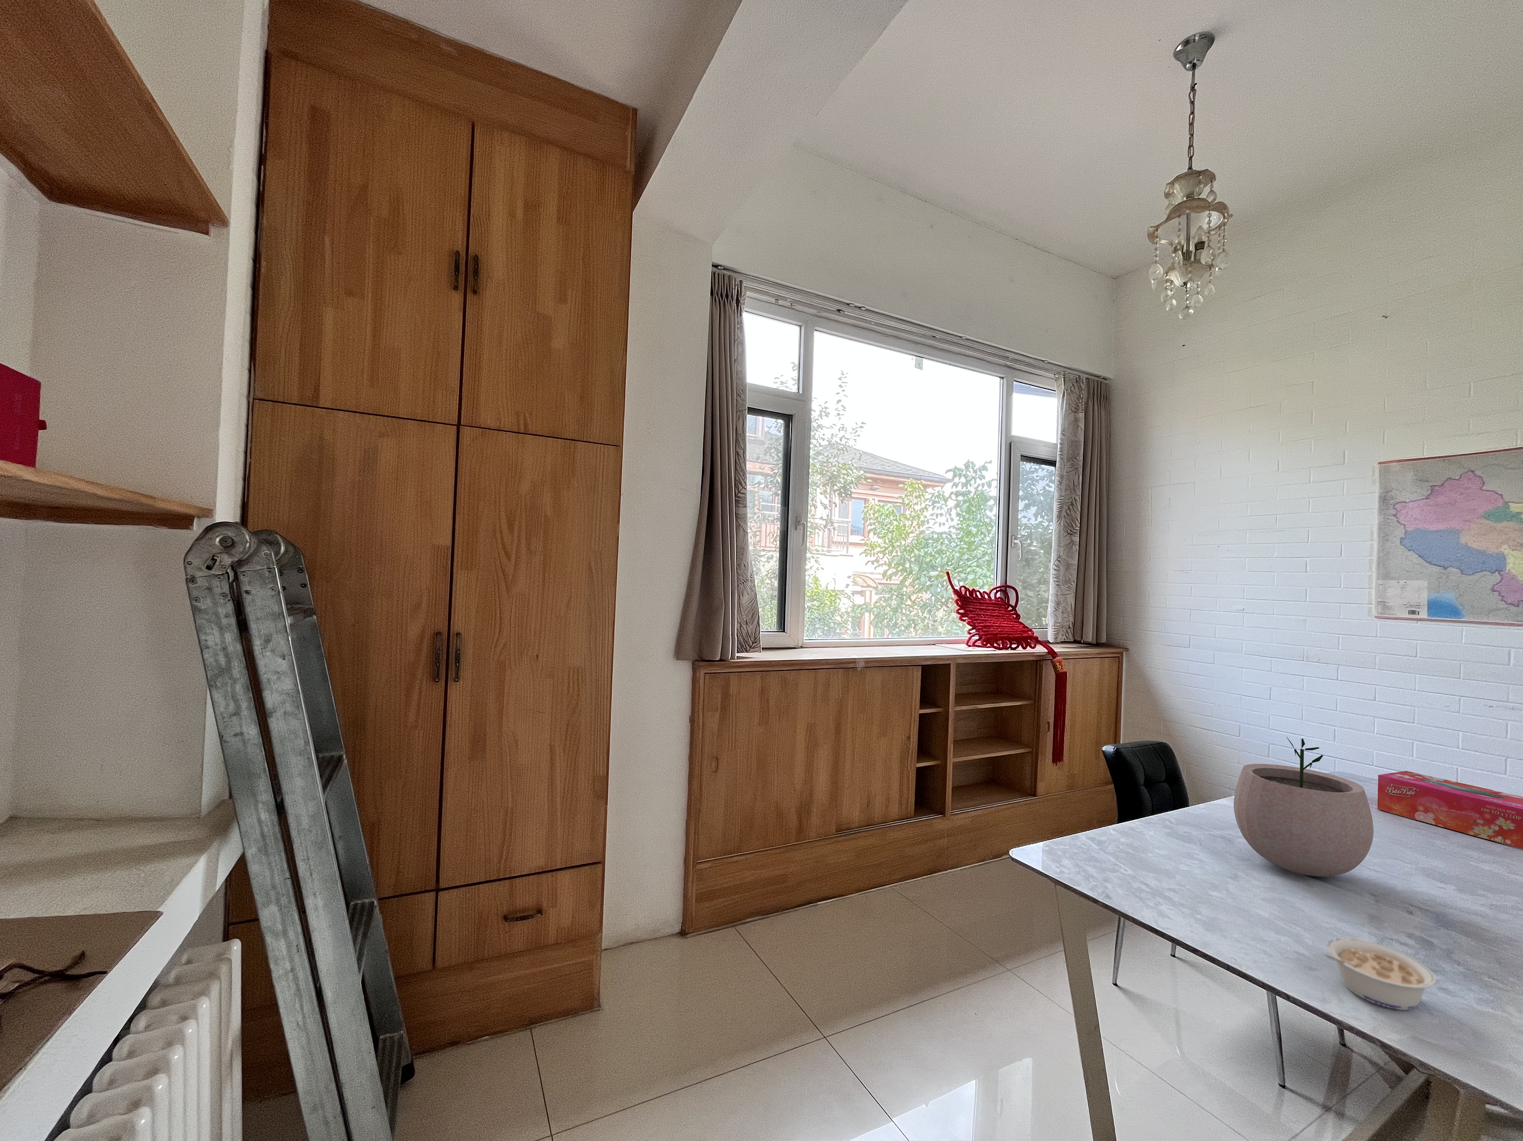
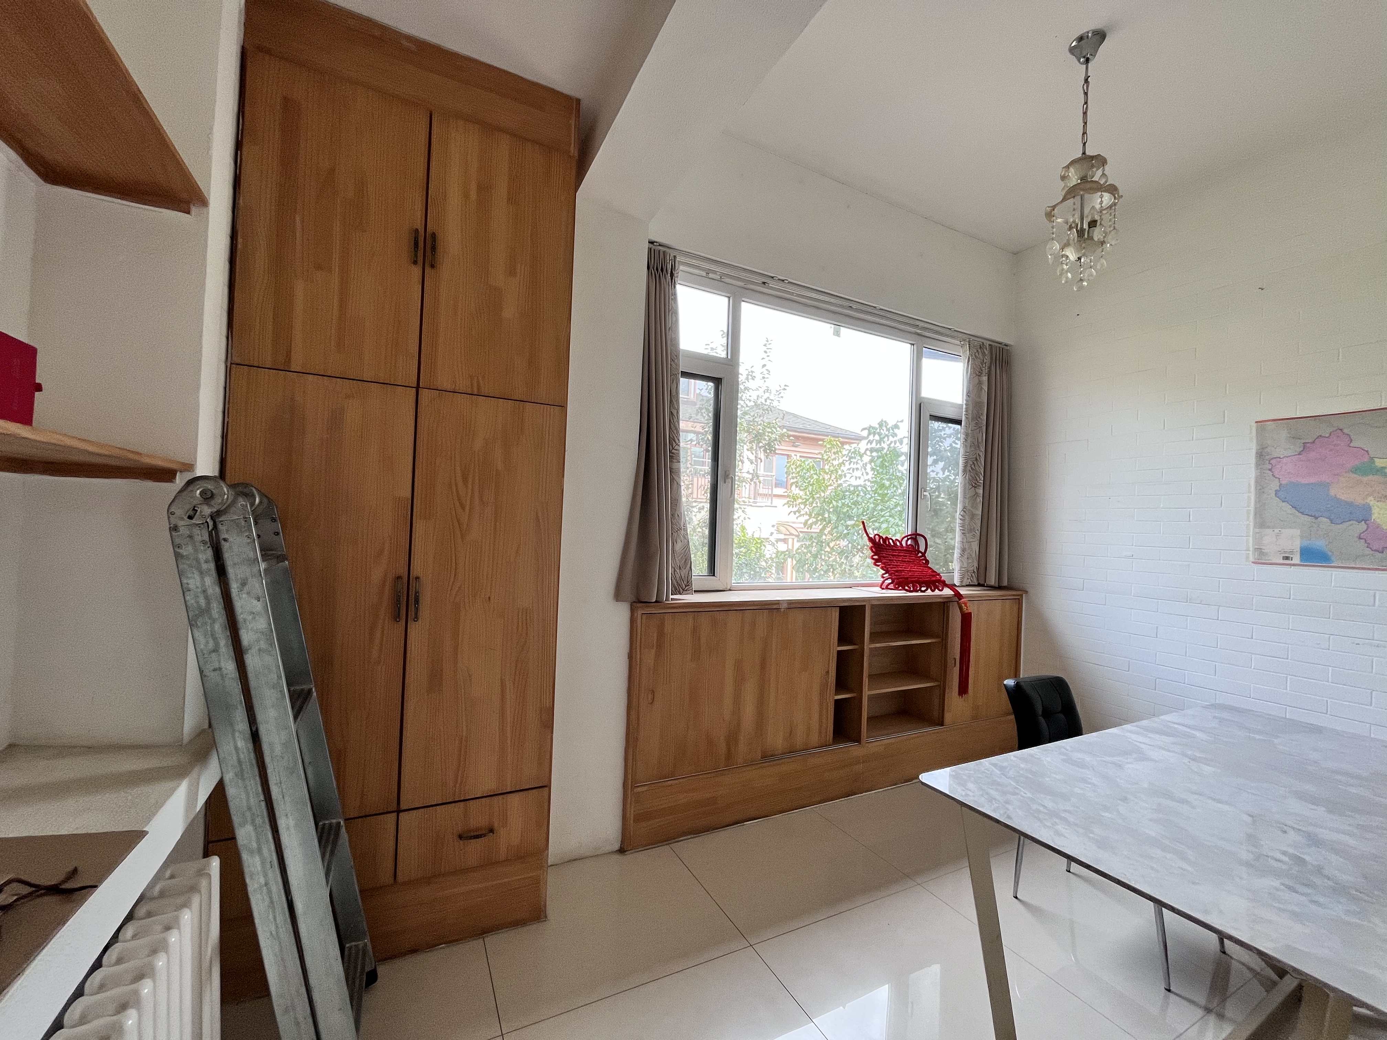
- tissue box [1377,771,1523,850]
- plant pot [1233,737,1374,877]
- legume [1322,937,1437,1010]
